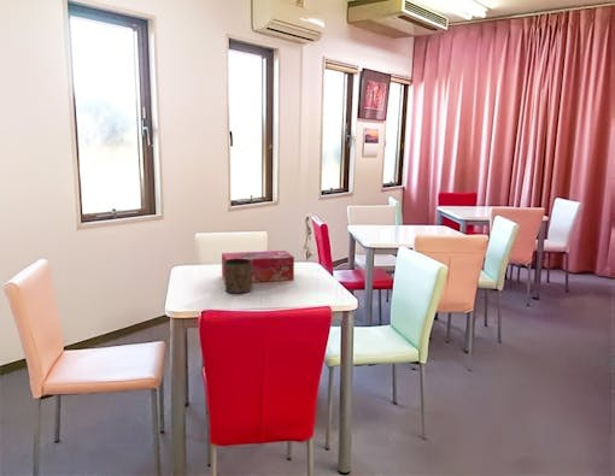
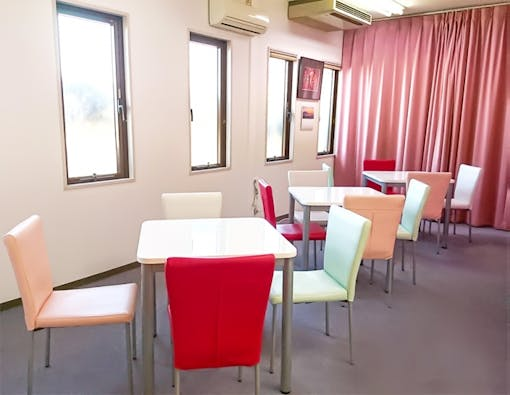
- cup [224,258,253,294]
- tissue box [221,249,295,283]
